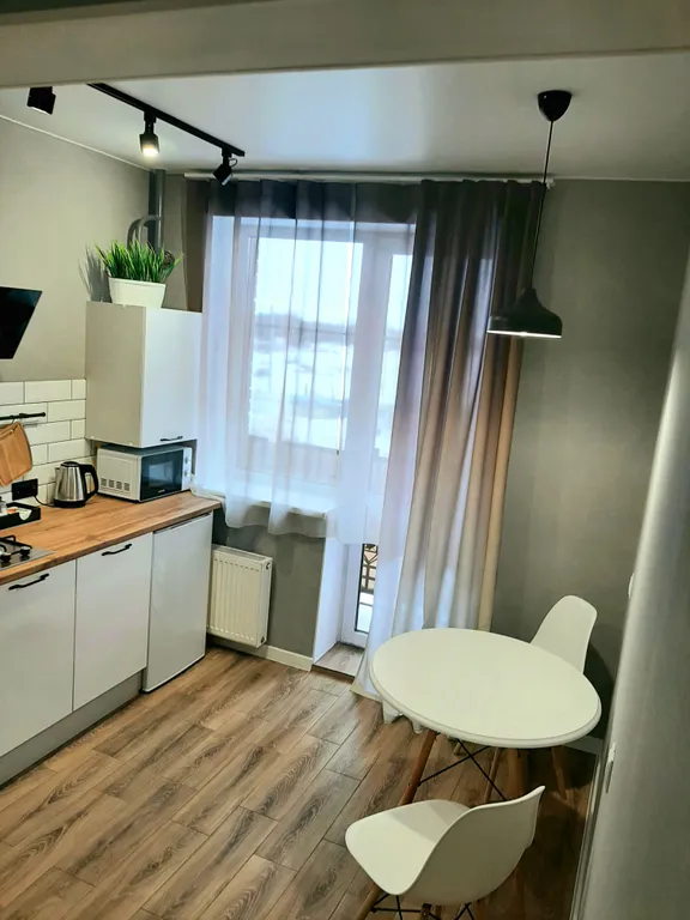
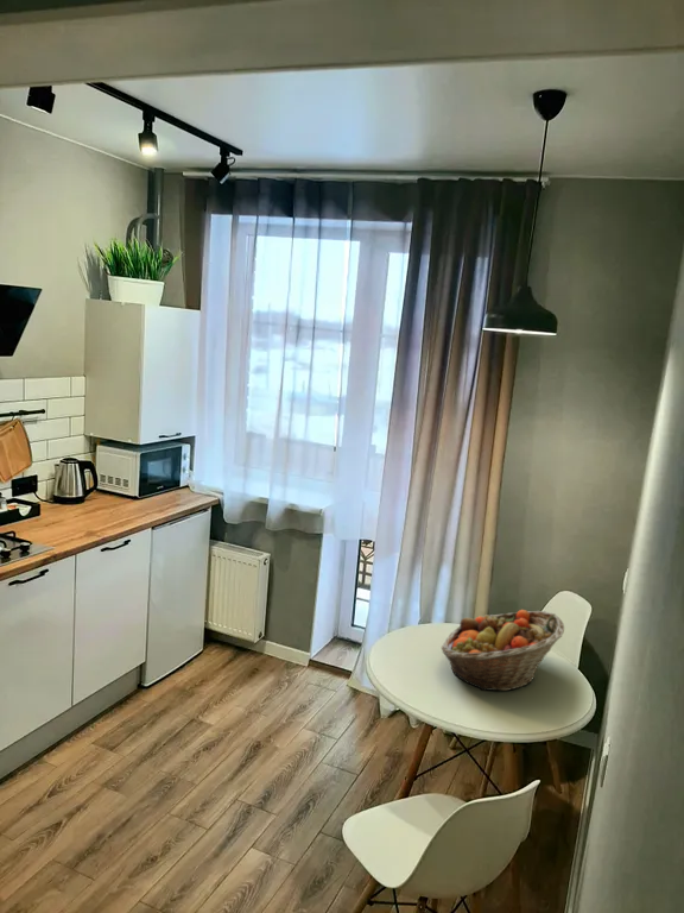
+ fruit basket [441,609,565,692]
